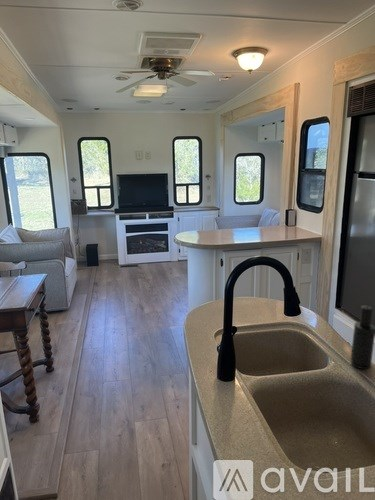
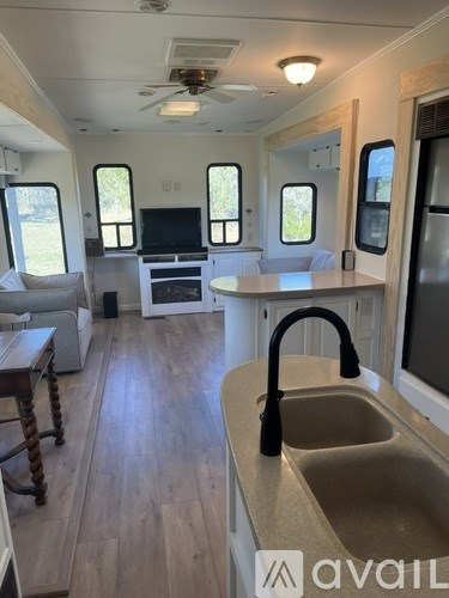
- soap dispenser [349,305,375,370]
